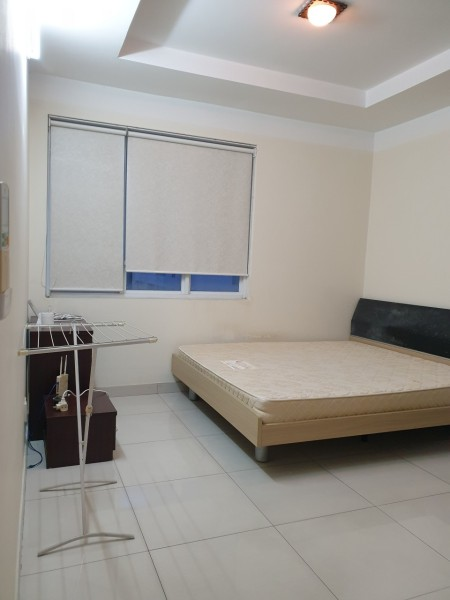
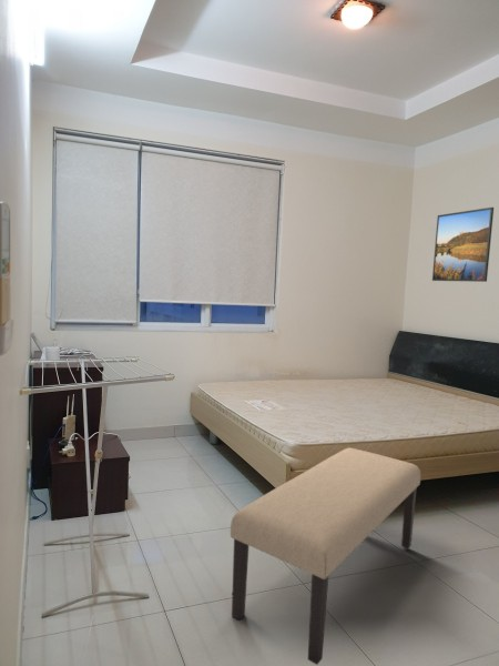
+ bench [230,446,421,666]
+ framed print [431,206,495,283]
